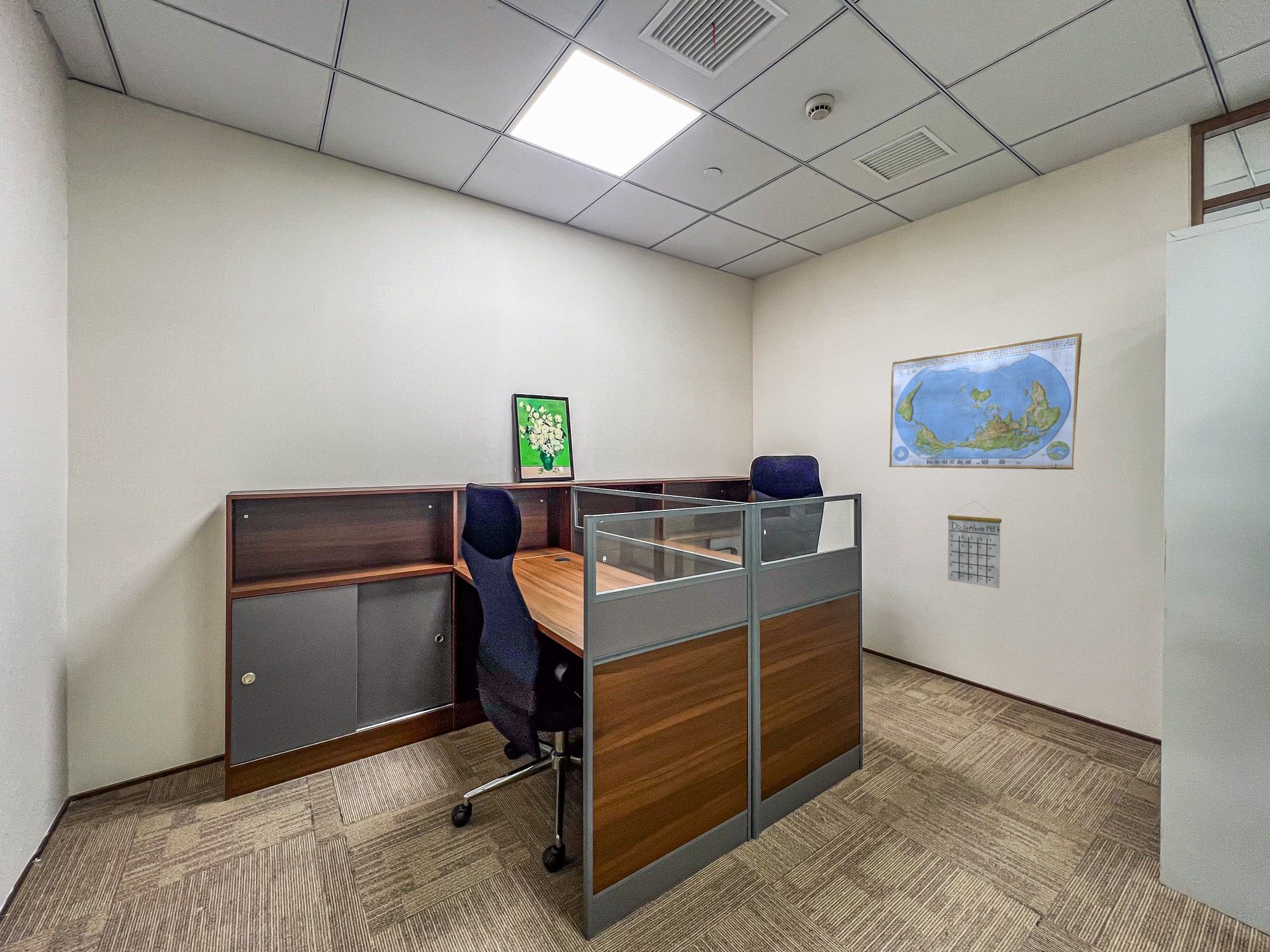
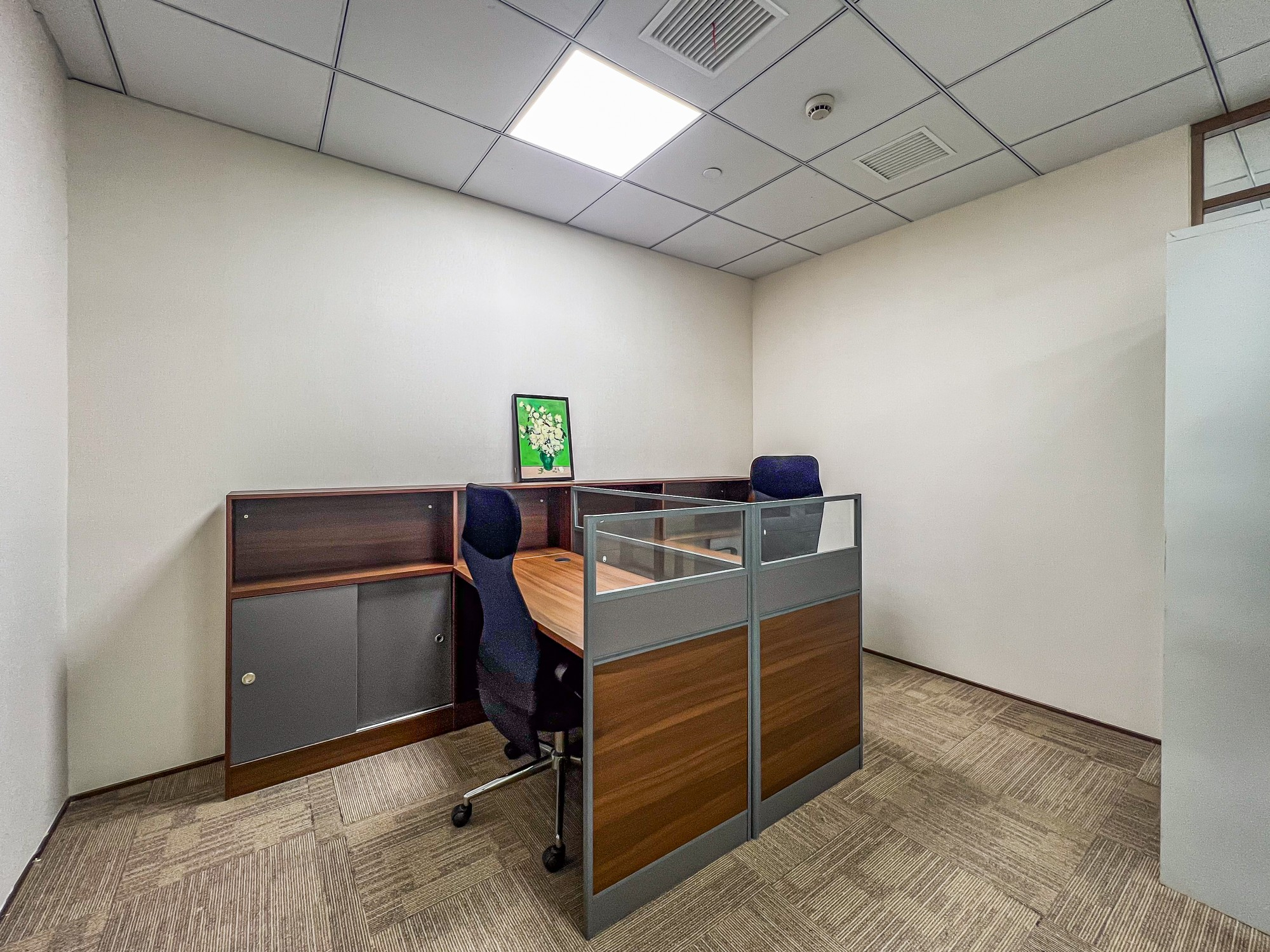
- world map [888,332,1083,470]
- calendar [947,500,1002,589]
